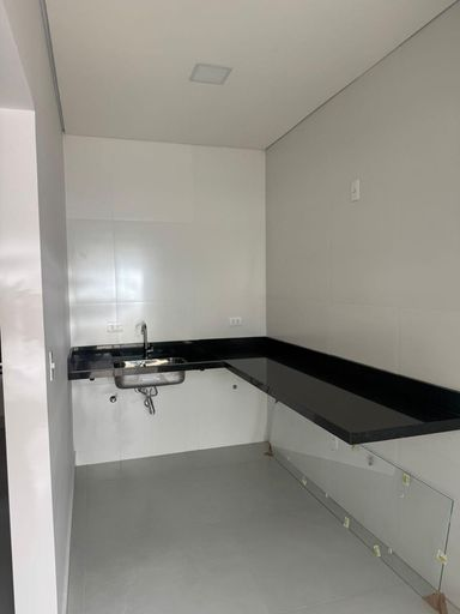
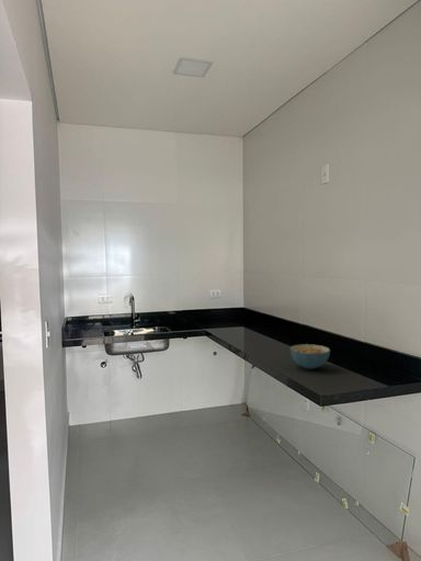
+ cereal bowl [289,343,331,370]
